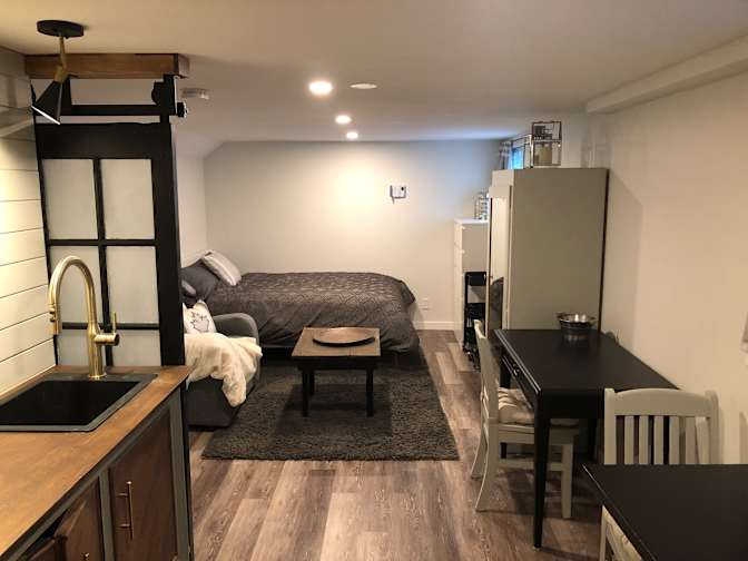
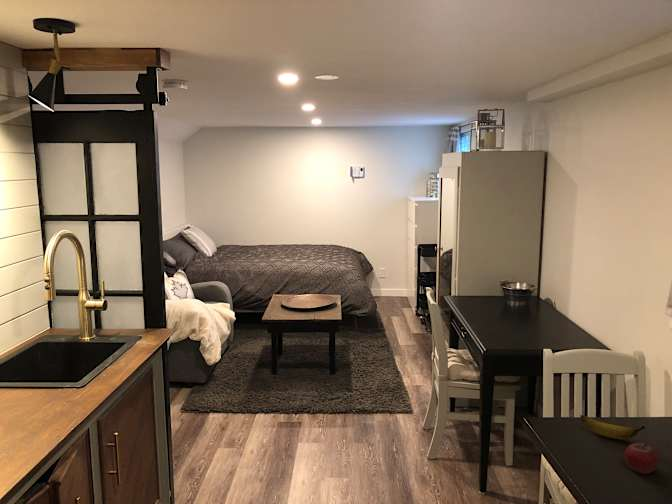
+ banana [579,414,646,440]
+ fruit [624,442,659,475]
